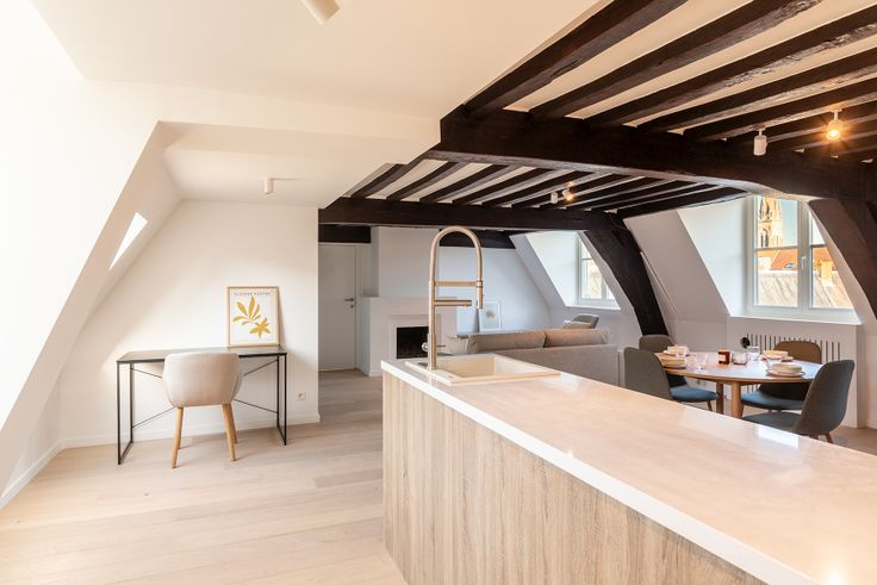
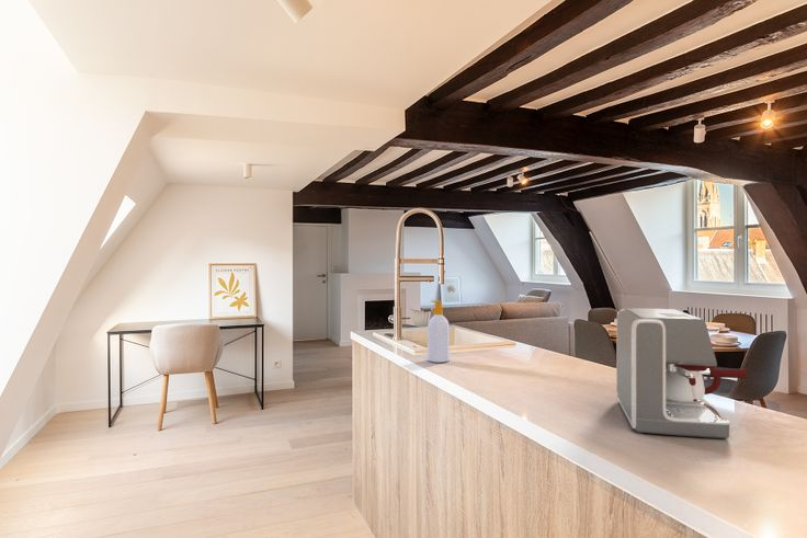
+ coffee maker [615,307,748,439]
+ soap bottle [427,299,451,364]
